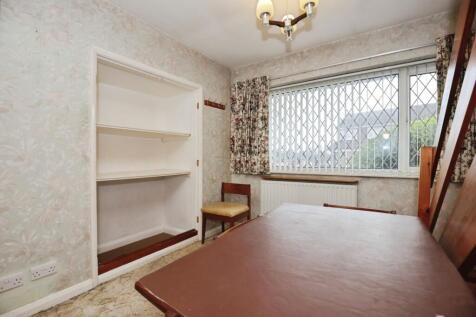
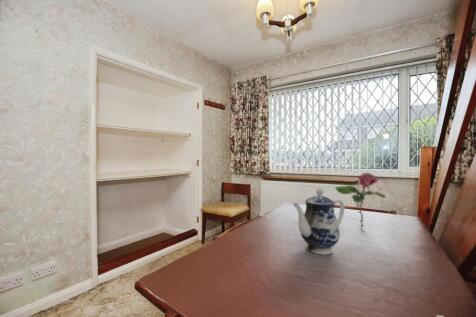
+ flower [334,172,386,230]
+ teapot [292,187,346,256]
